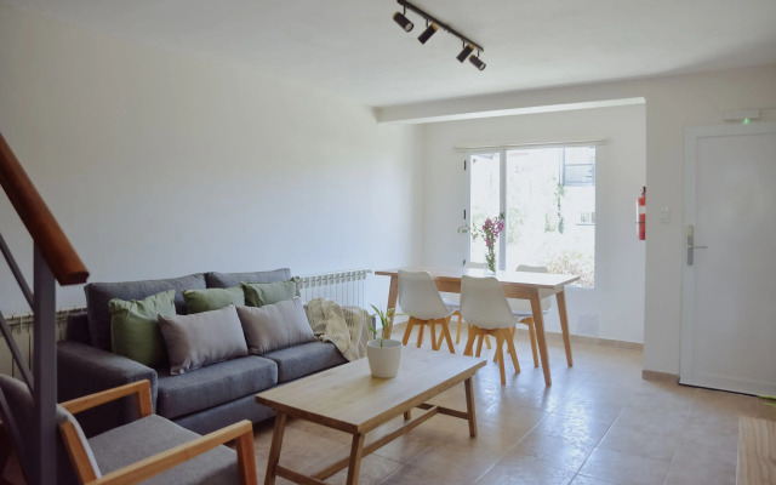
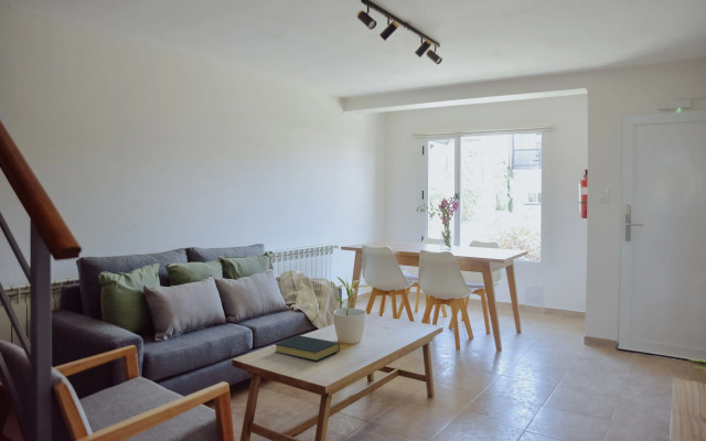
+ hardback book [274,334,341,362]
